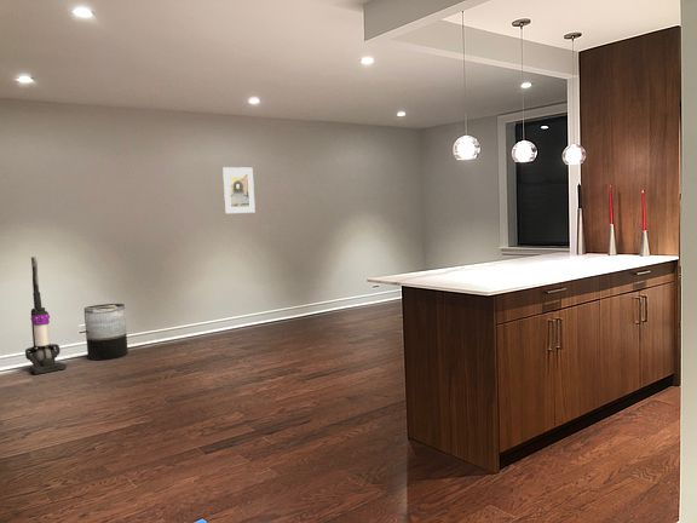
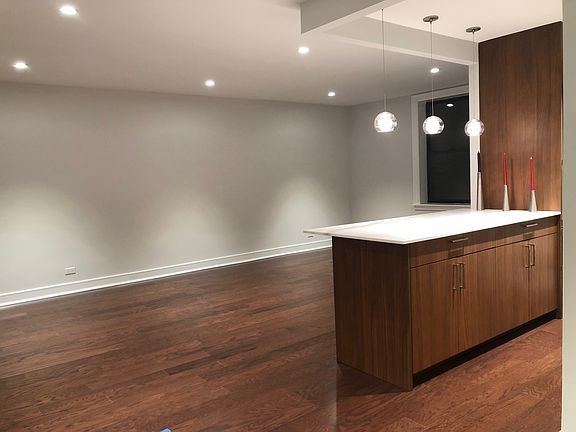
- vacuum cleaner [24,255,68,375]
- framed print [221,166,257,214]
- trash can [83,303,129,361]
